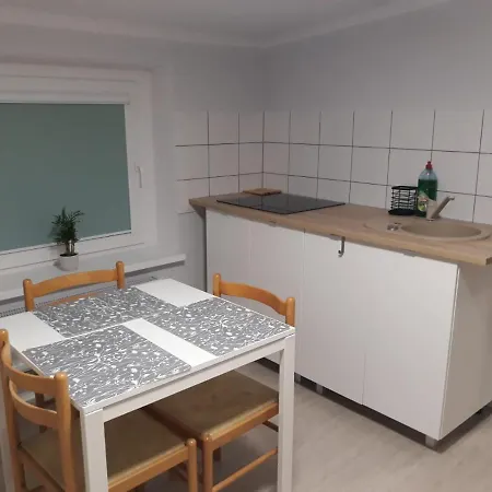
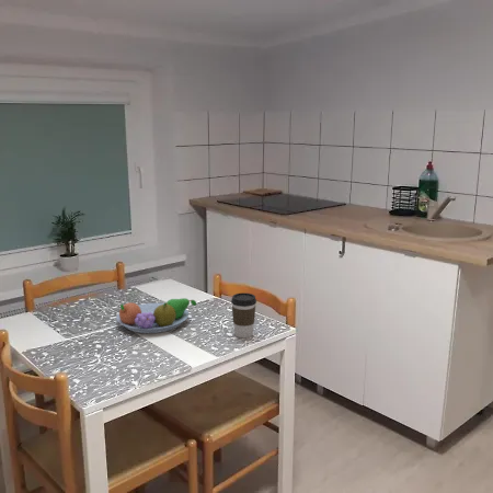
+ fruit bowl [115,297,197,334]
+ coffee cup [230,291,257,339]
